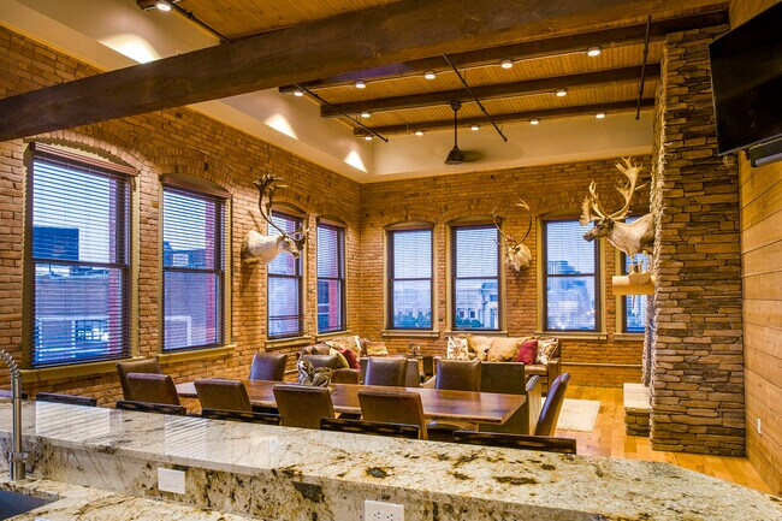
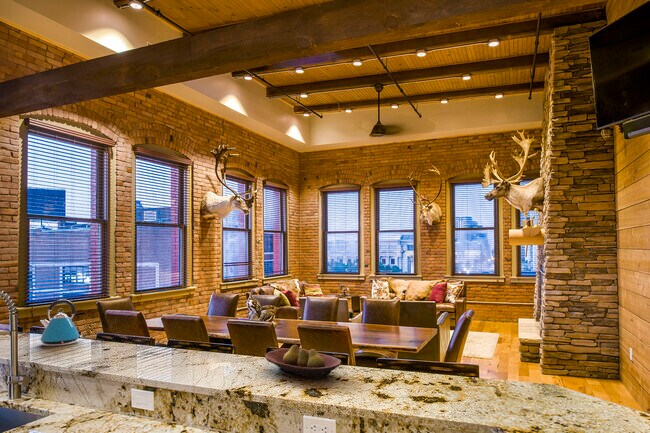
+ kettle [39,299,83,347]
+ fruit bowl [264,344,342,380]
